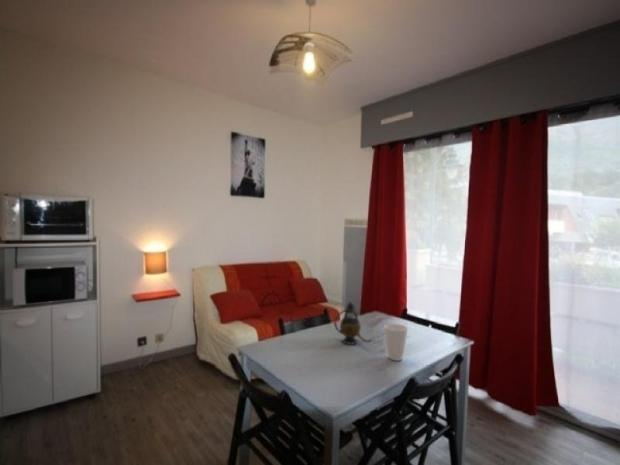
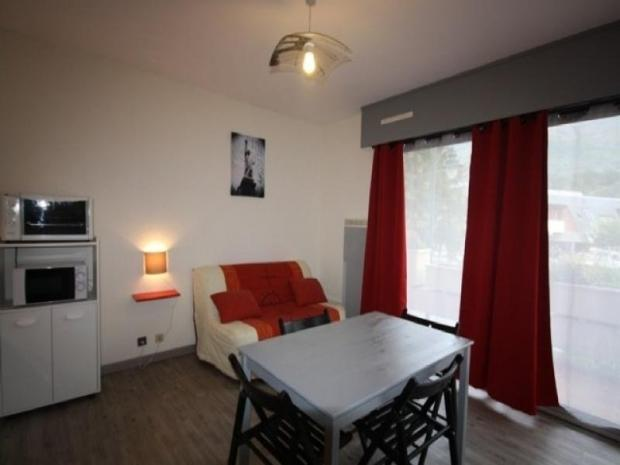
- teapot [333,300,373,346]
- cup [383,323,409,362]
